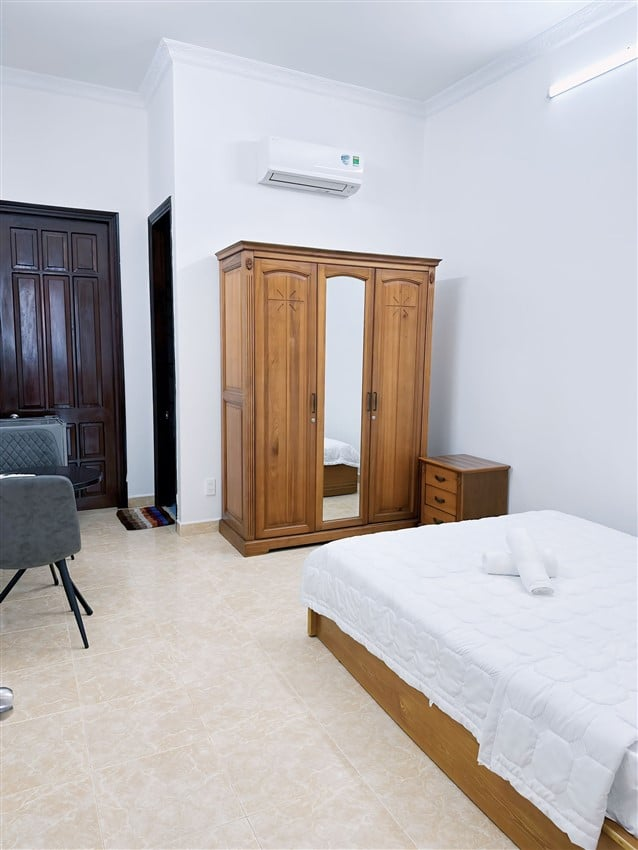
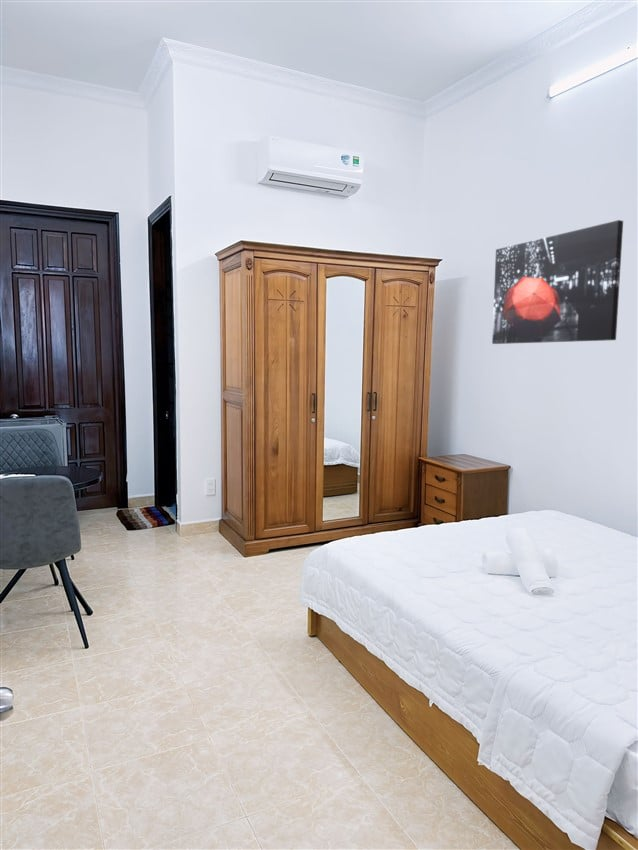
+ wall art [491,219,624,345]
